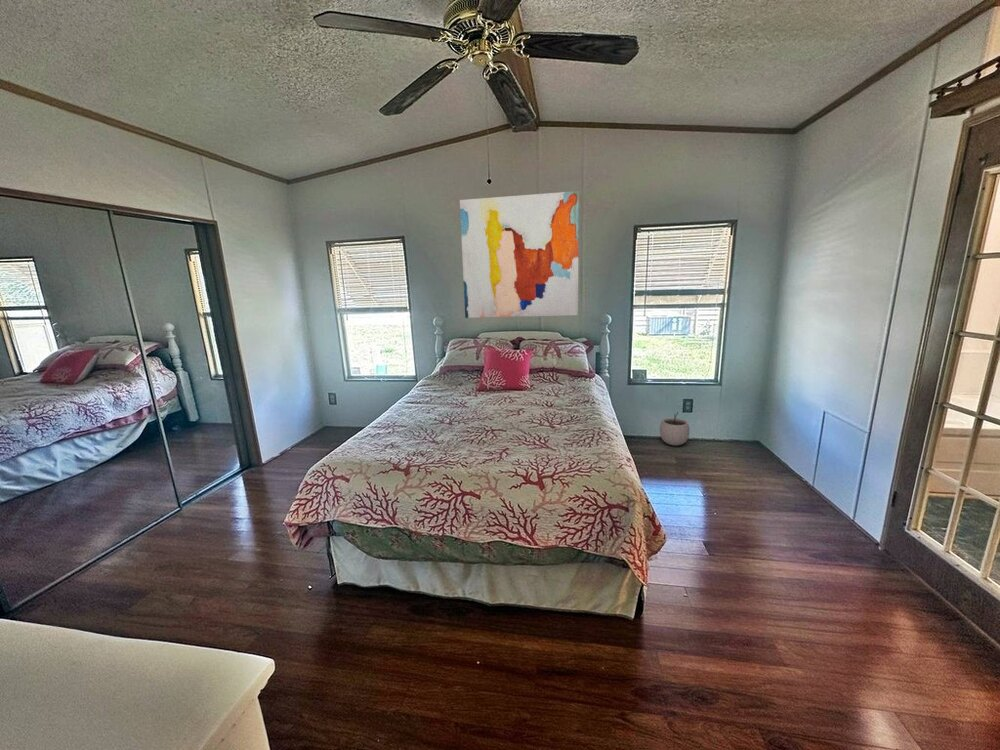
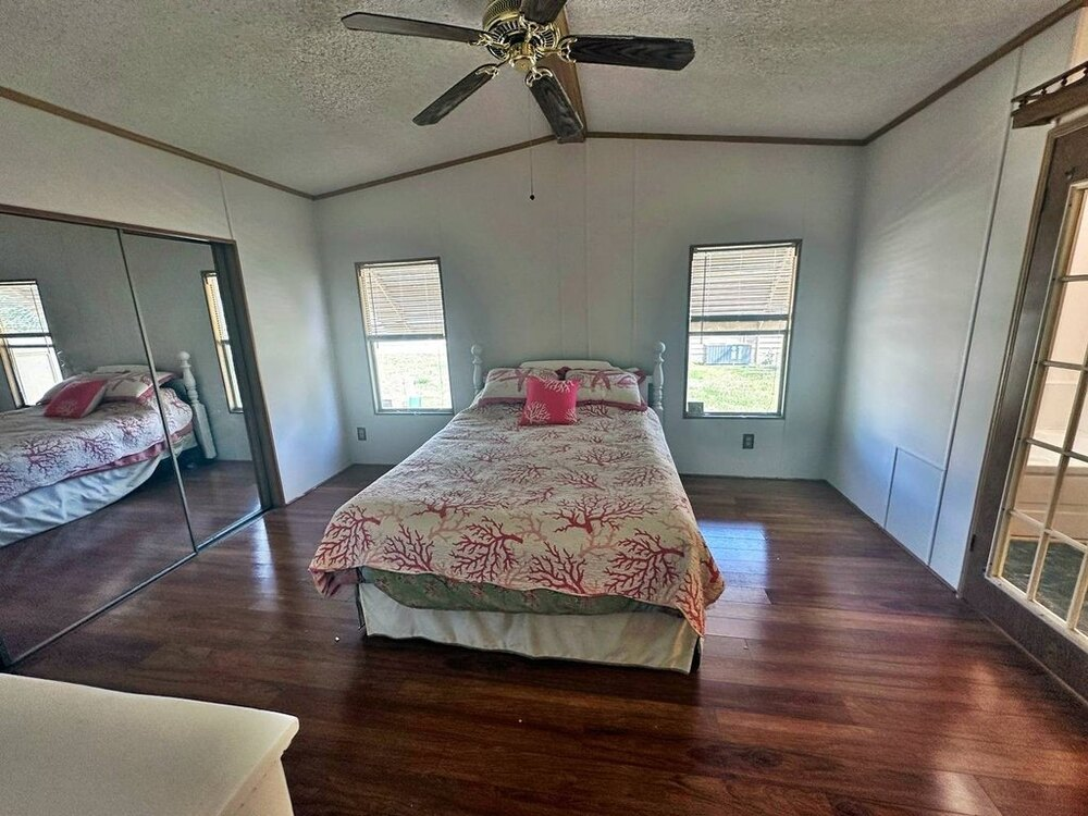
- wall art [459,190,580,319]
- plant pot [659,411,691,446]
